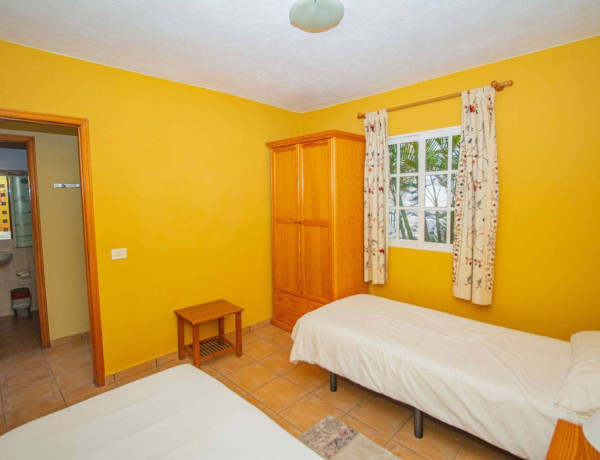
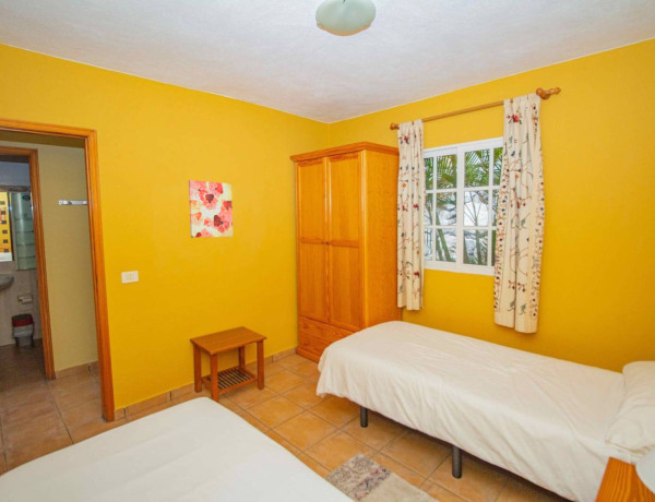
+ wall art [188,179,234,239]
